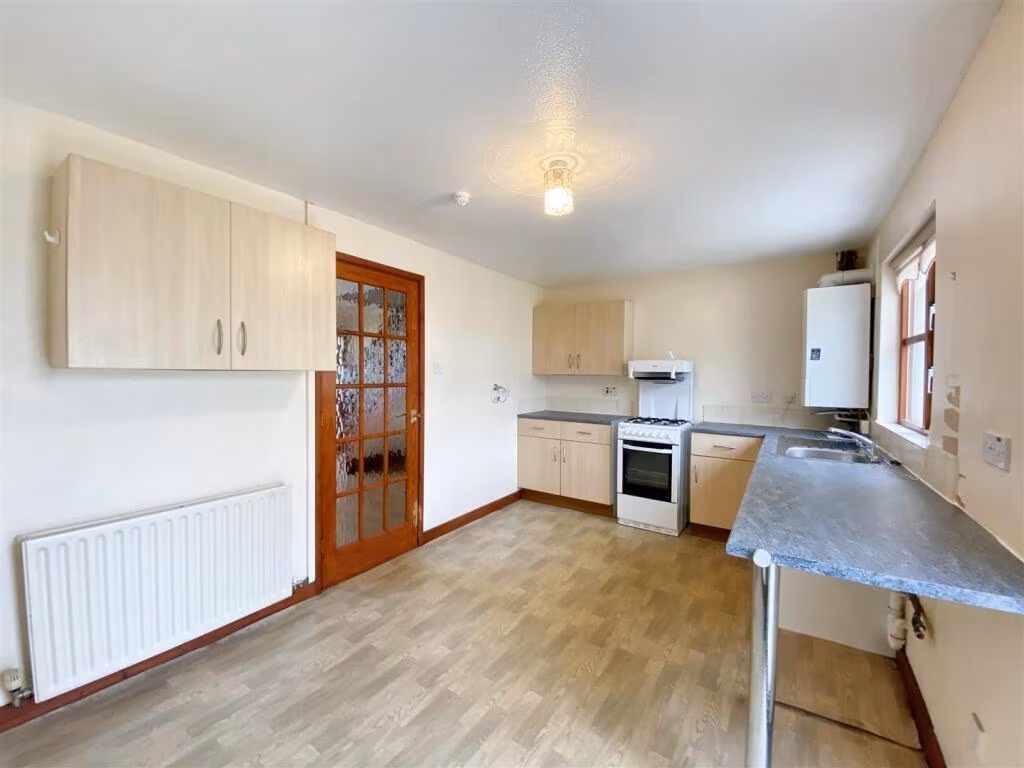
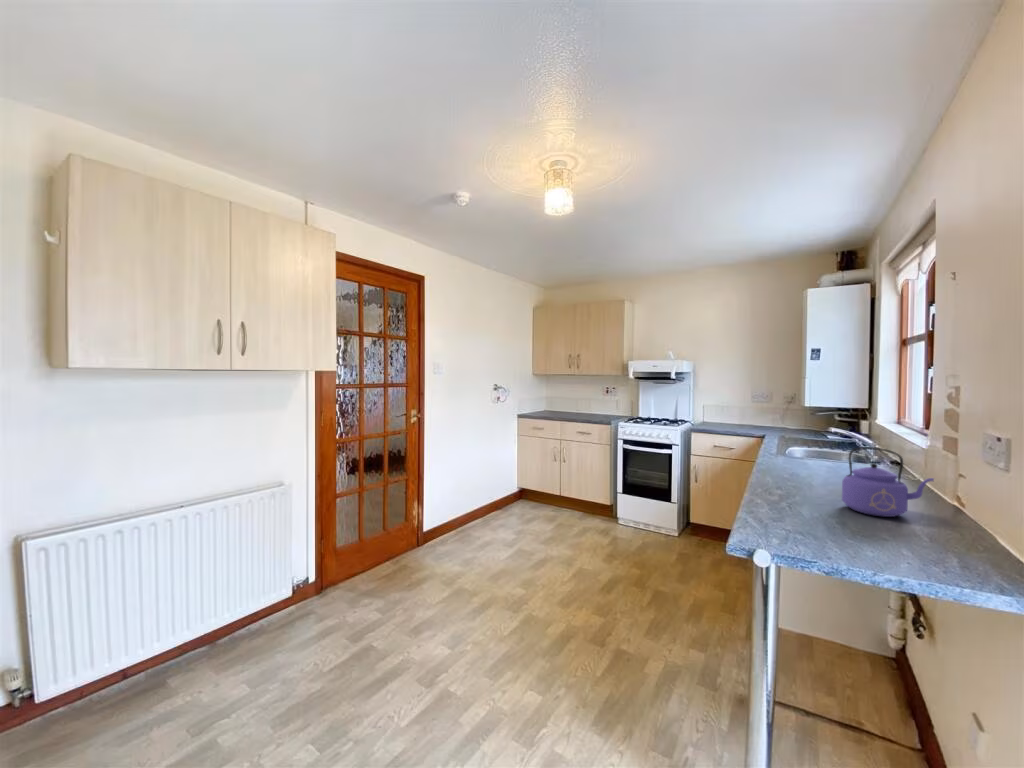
+ kettle [841,446,936,518]
